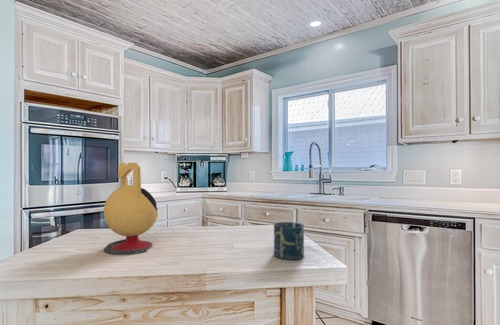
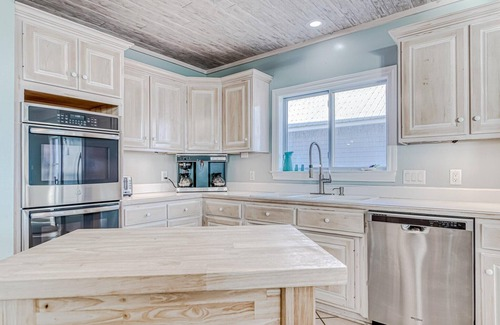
- kettle [103,162,159,256]
- cup [273,221,305,261]
